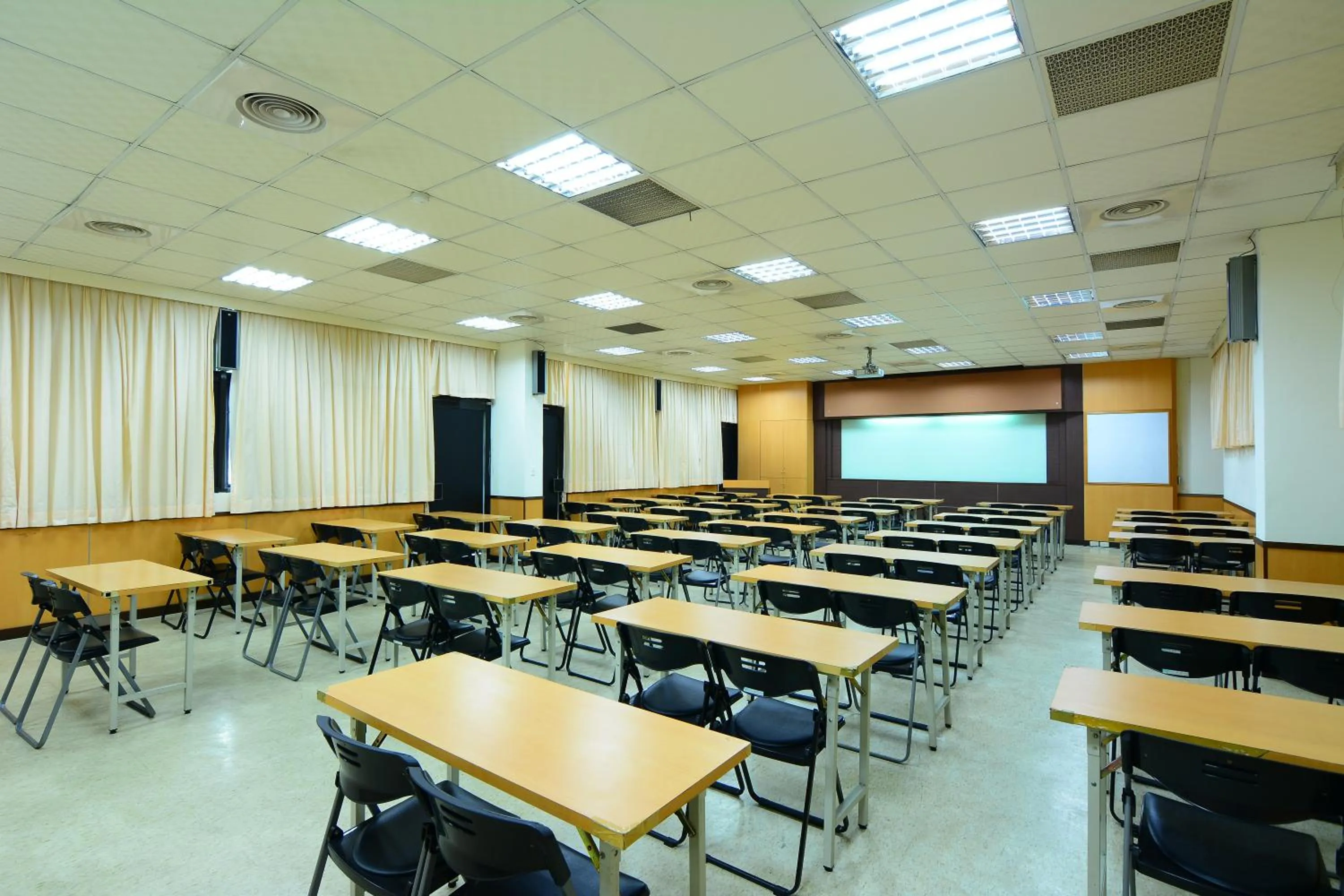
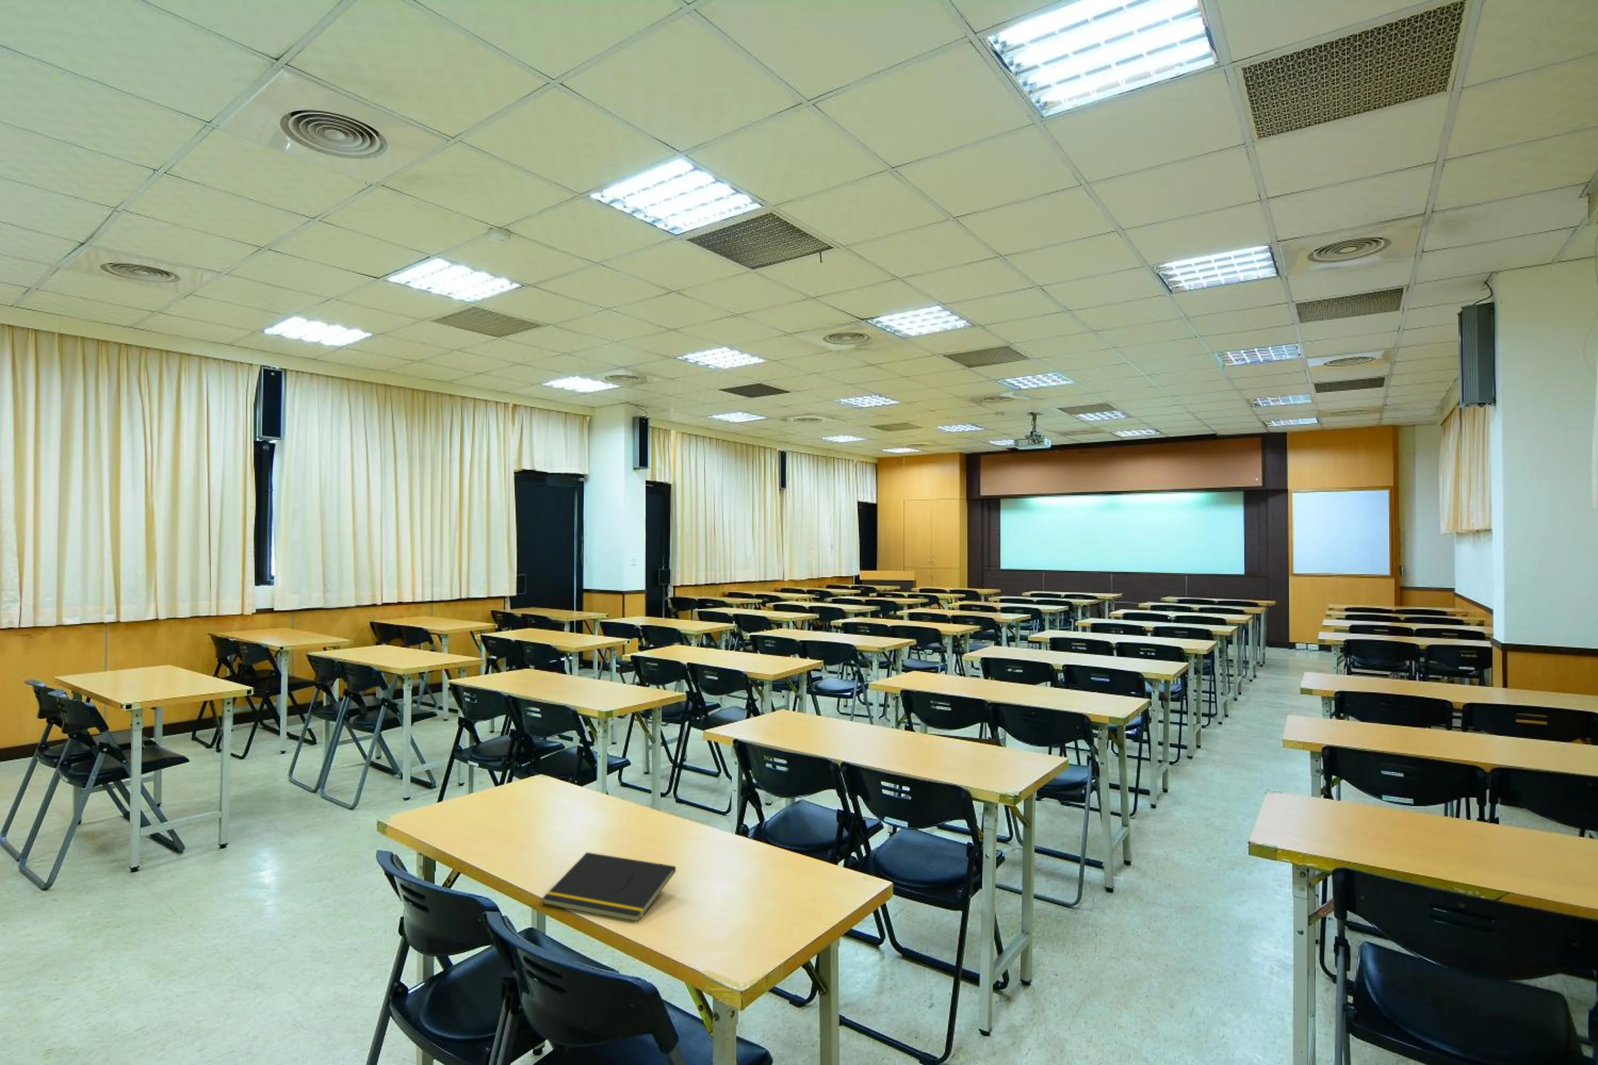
+ notepad [541,851,677,921]
